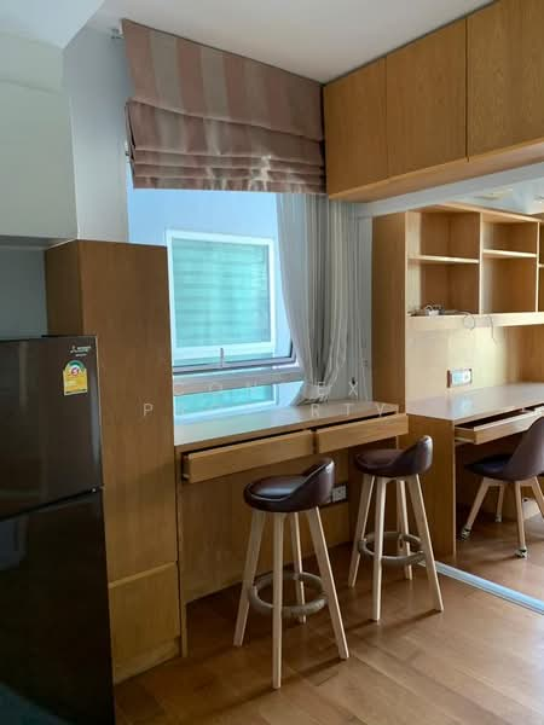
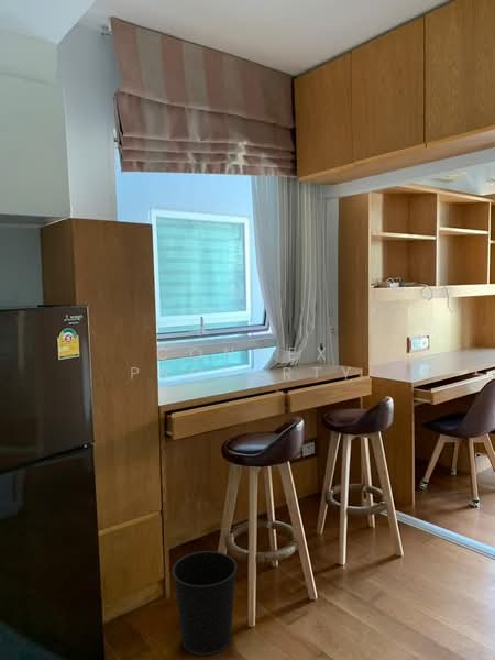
+ wastebasket [172,550,238,657]
